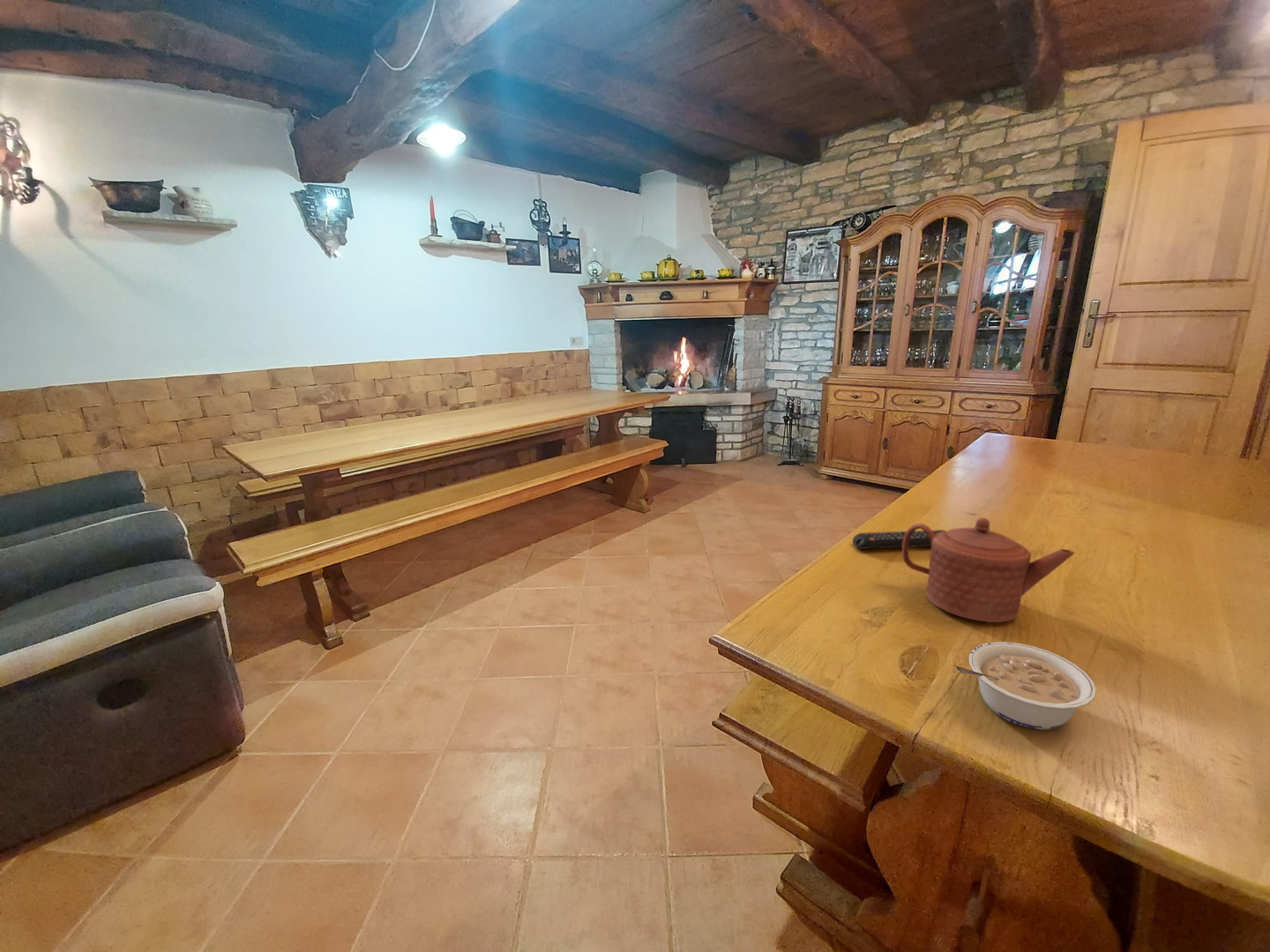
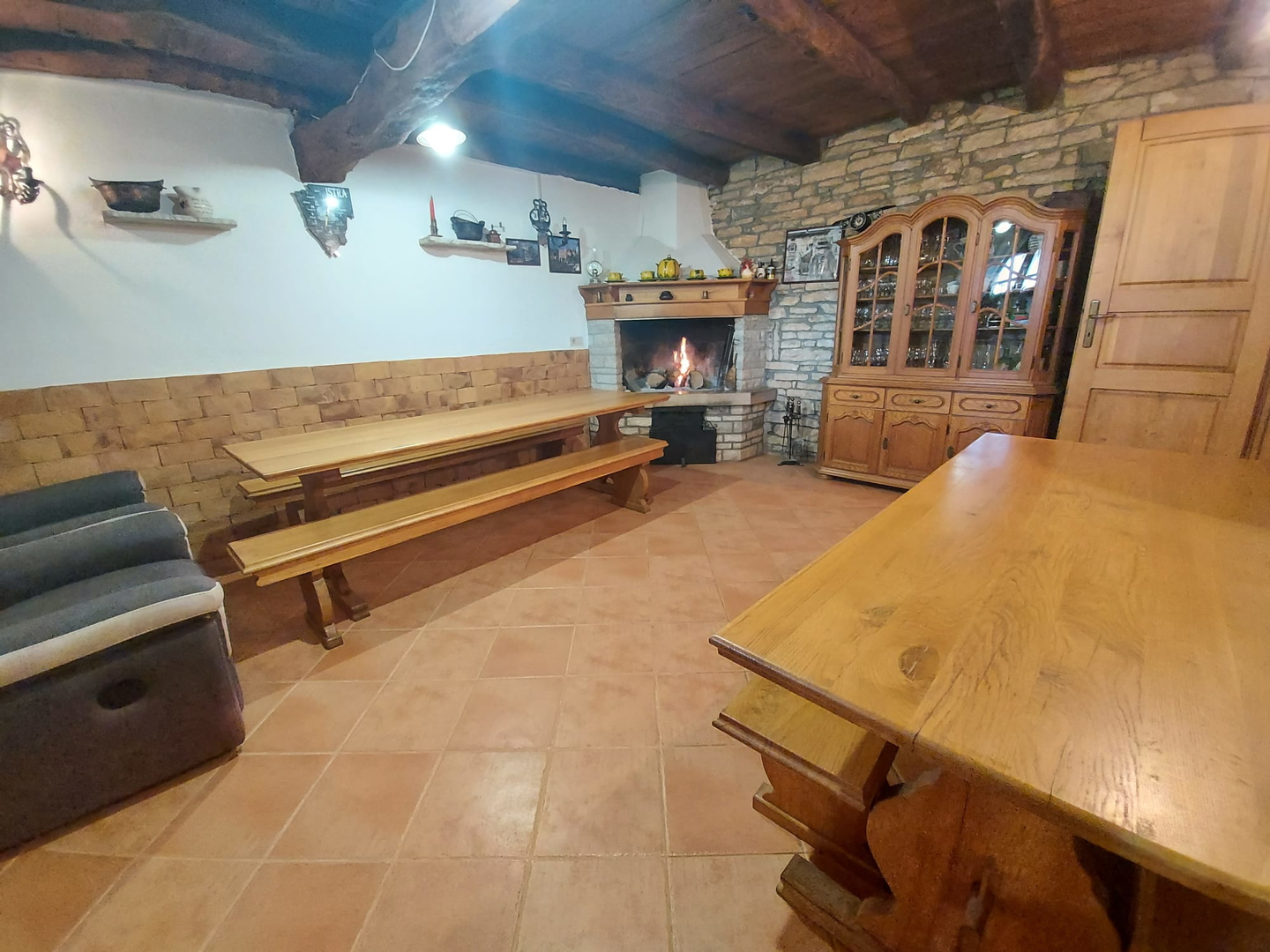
- remote control [852,529,946,550]
- teapot [901,517,1076,623]
- legume [954,641,1097,731]
